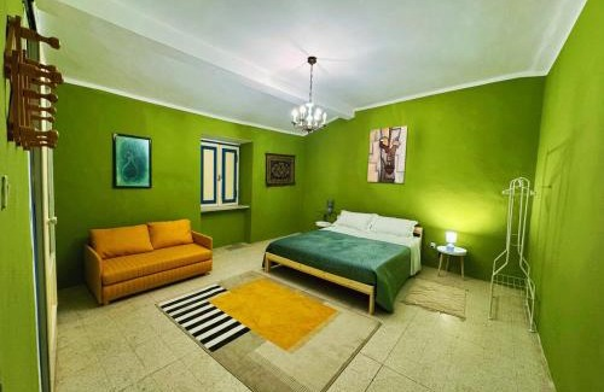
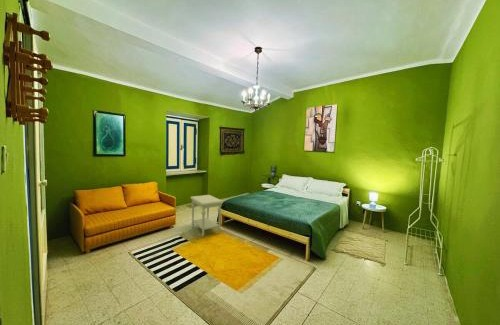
+ side table [189,194,224,238]
